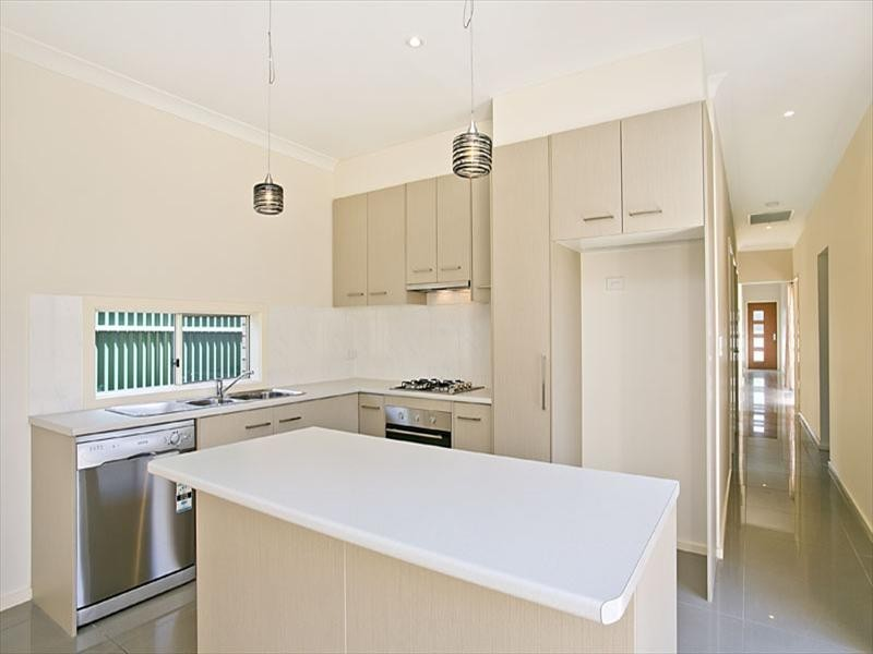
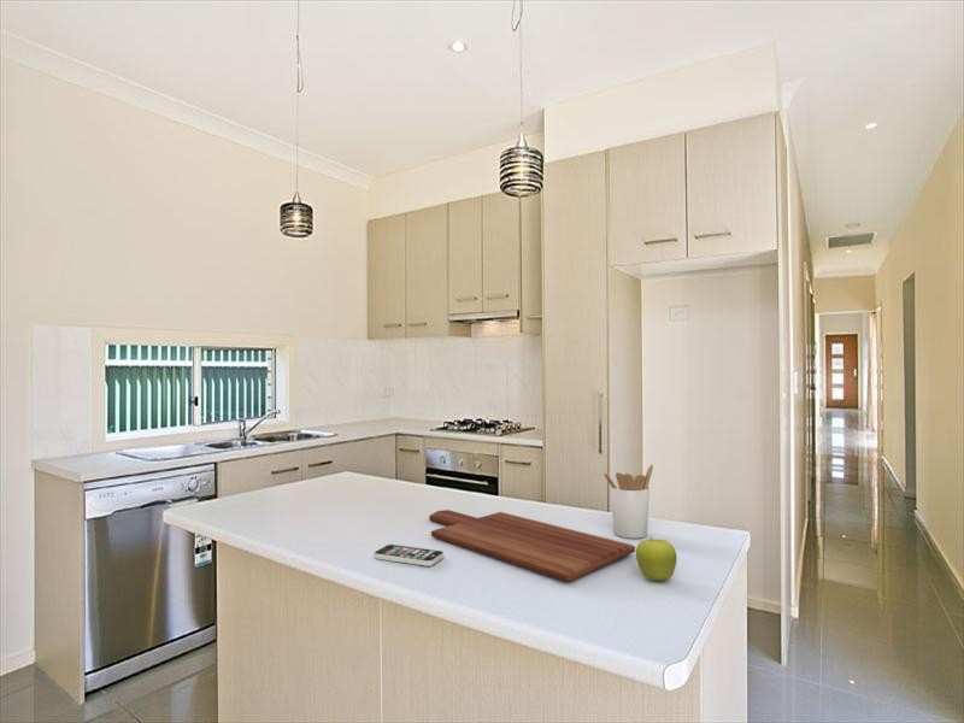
+ utensil holder [602,464,654,540]
+ cutting board [428,509,636,583]
+ smartphone [372,543,445,568]
+ fruit [635,536,677,582]
